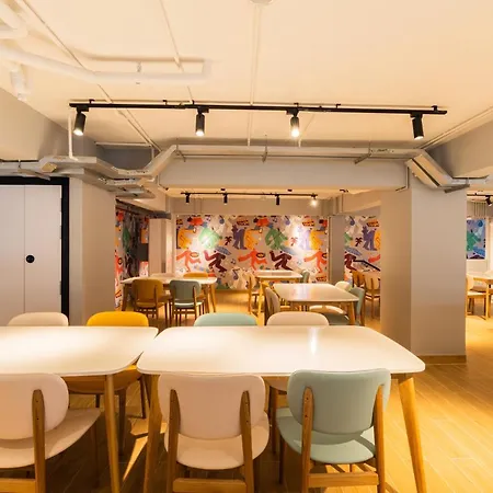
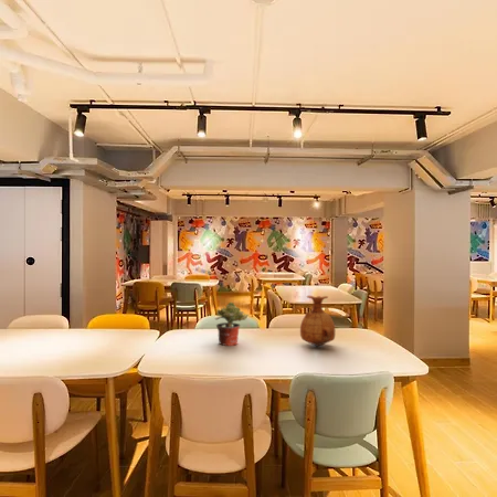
+ vase [299,295,336,348]
+ potted plant [214,302,250,347]
